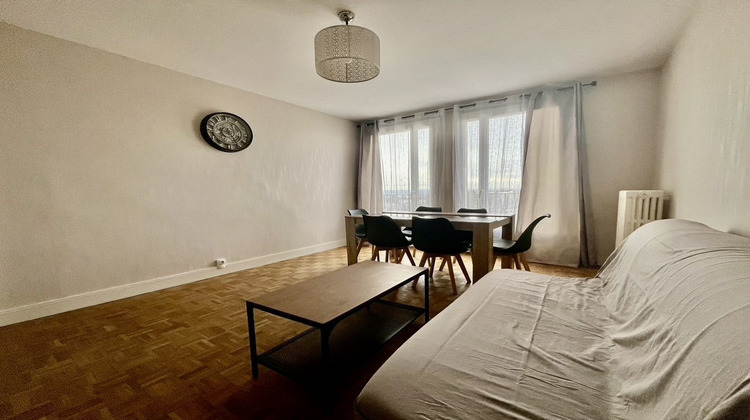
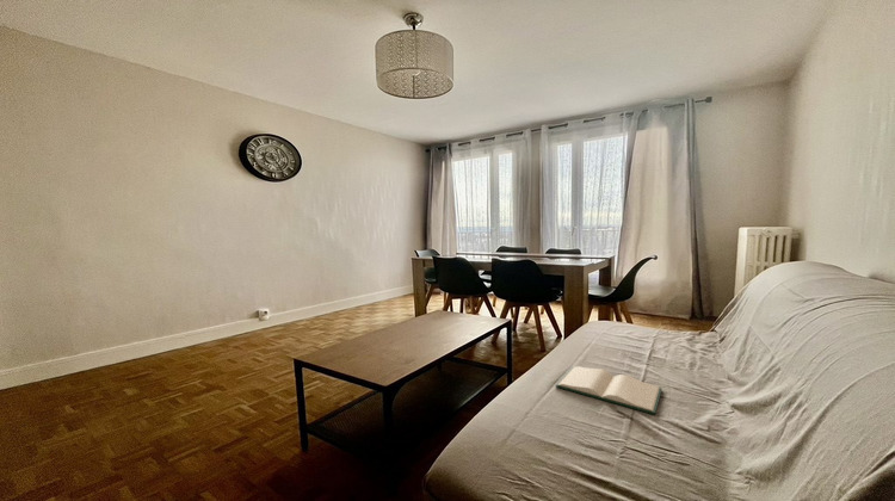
+ hardback book [555,365,663,416]
